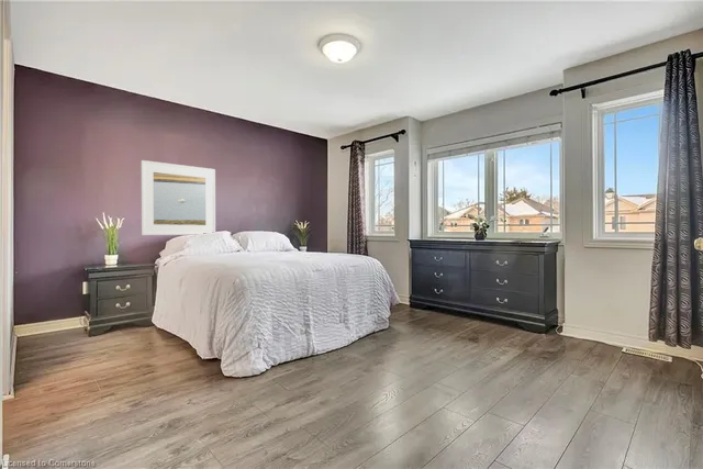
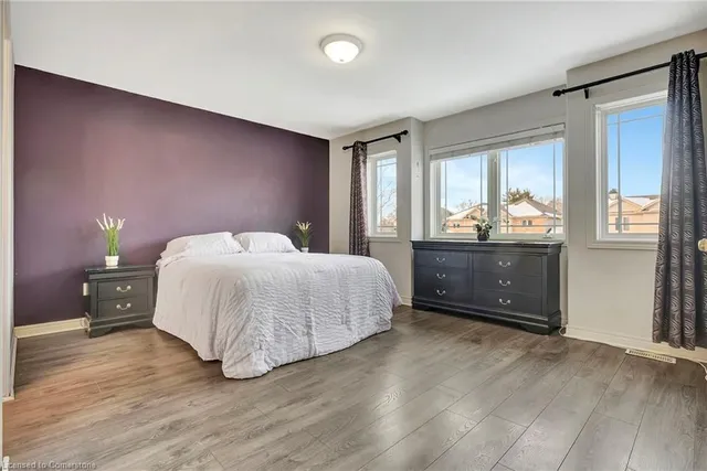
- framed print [140,159,216,236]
